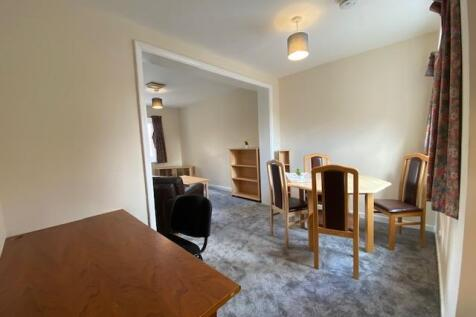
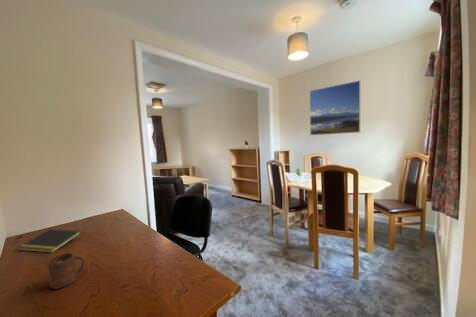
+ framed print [309,79,361,136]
+ notepad [17,228,82,254]
+ cup [47,252,86,290]
